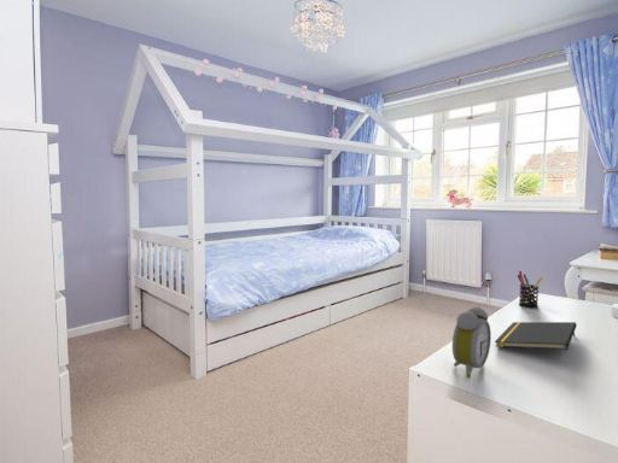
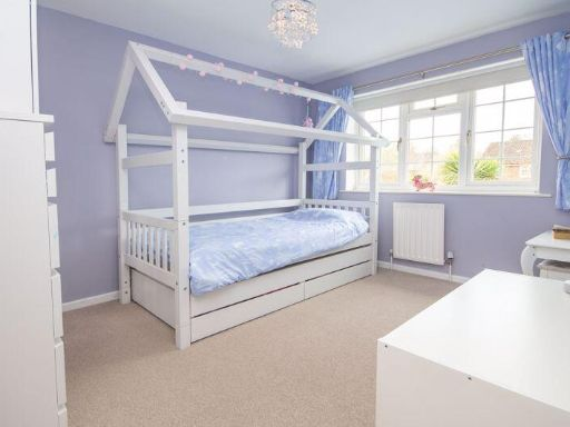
- pen holder [517,270,544,309]
- alarm clock [451,305,492,380]
- notepad [494,321,578,351]
